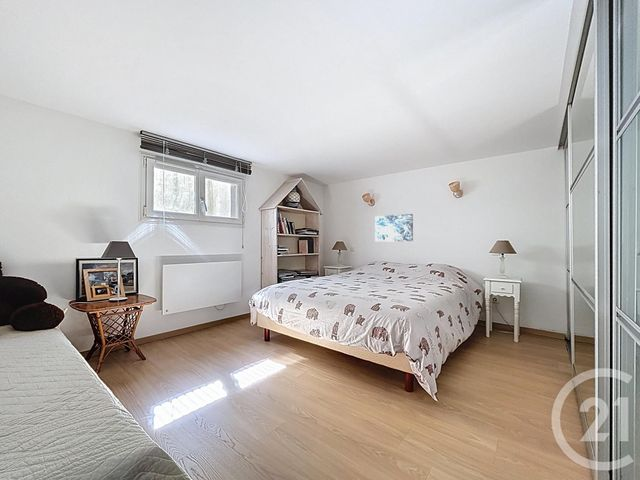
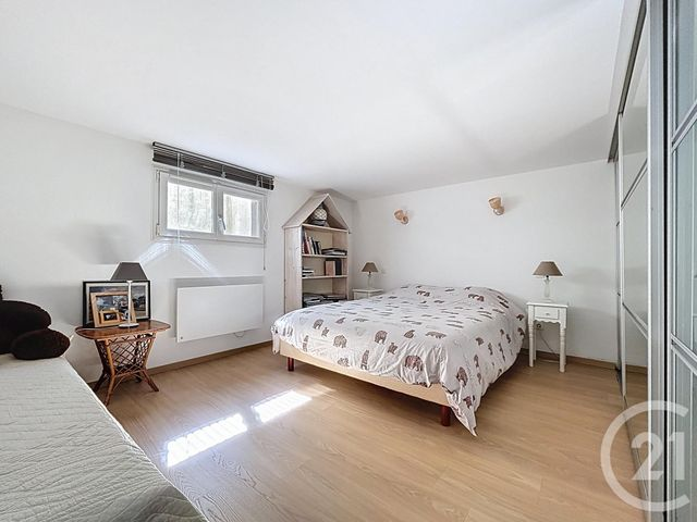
- wall art [374,213,414,242]
